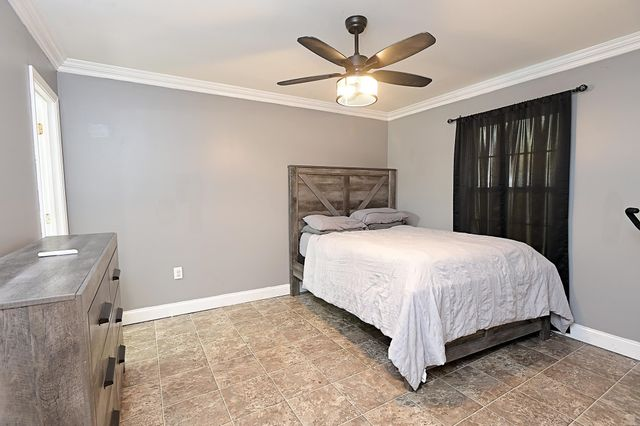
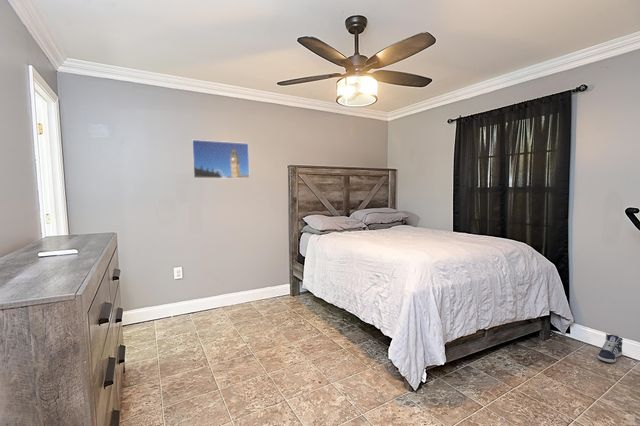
+ sneaker [597,333,624,364]
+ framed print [191,139,251,180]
